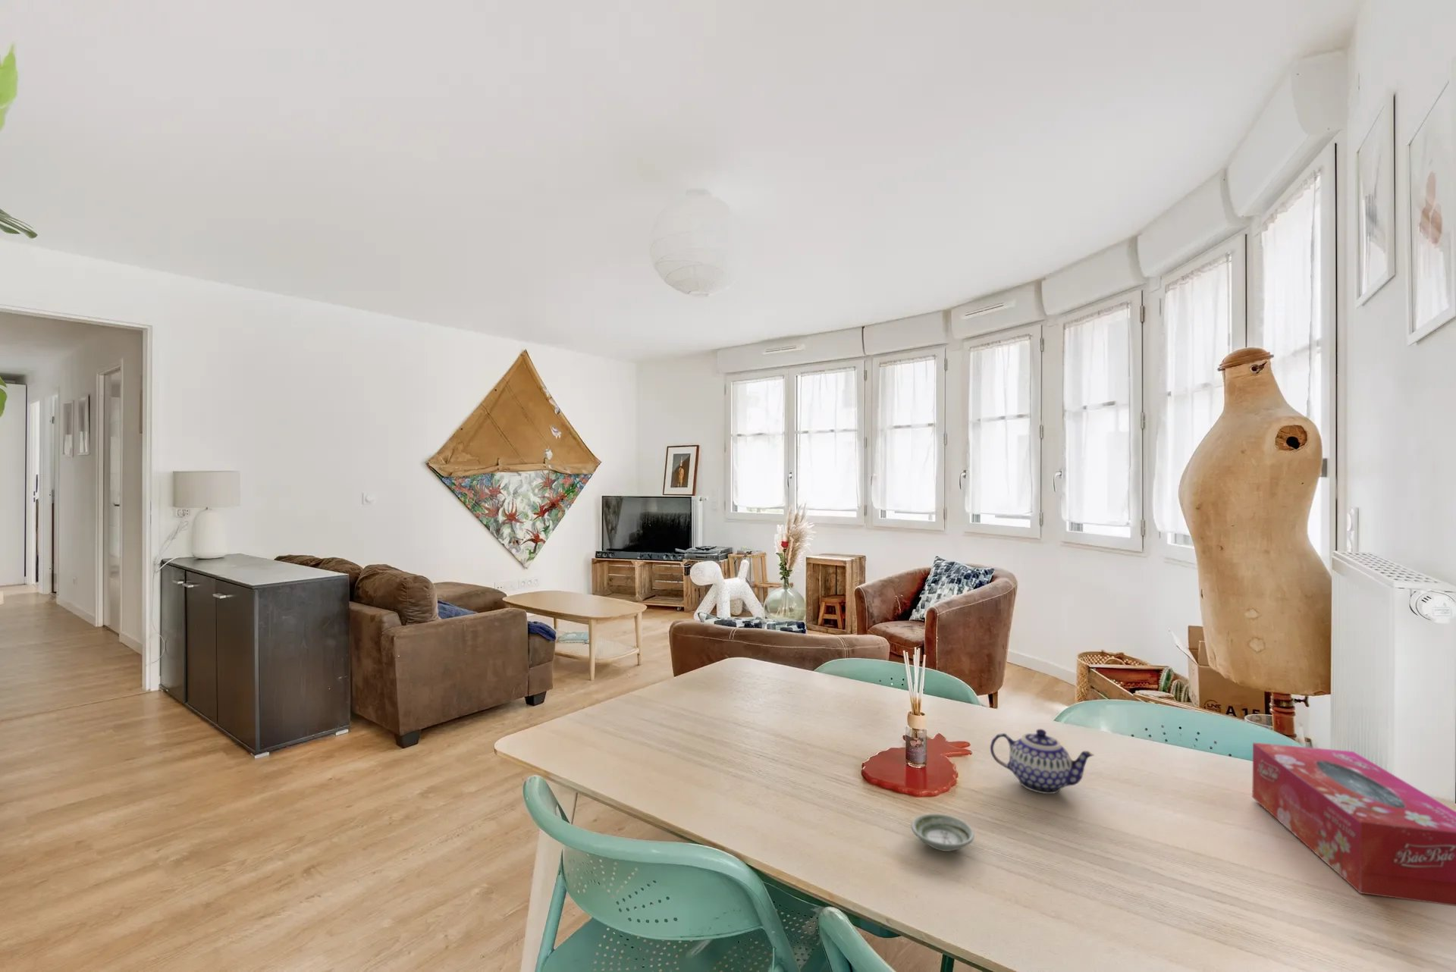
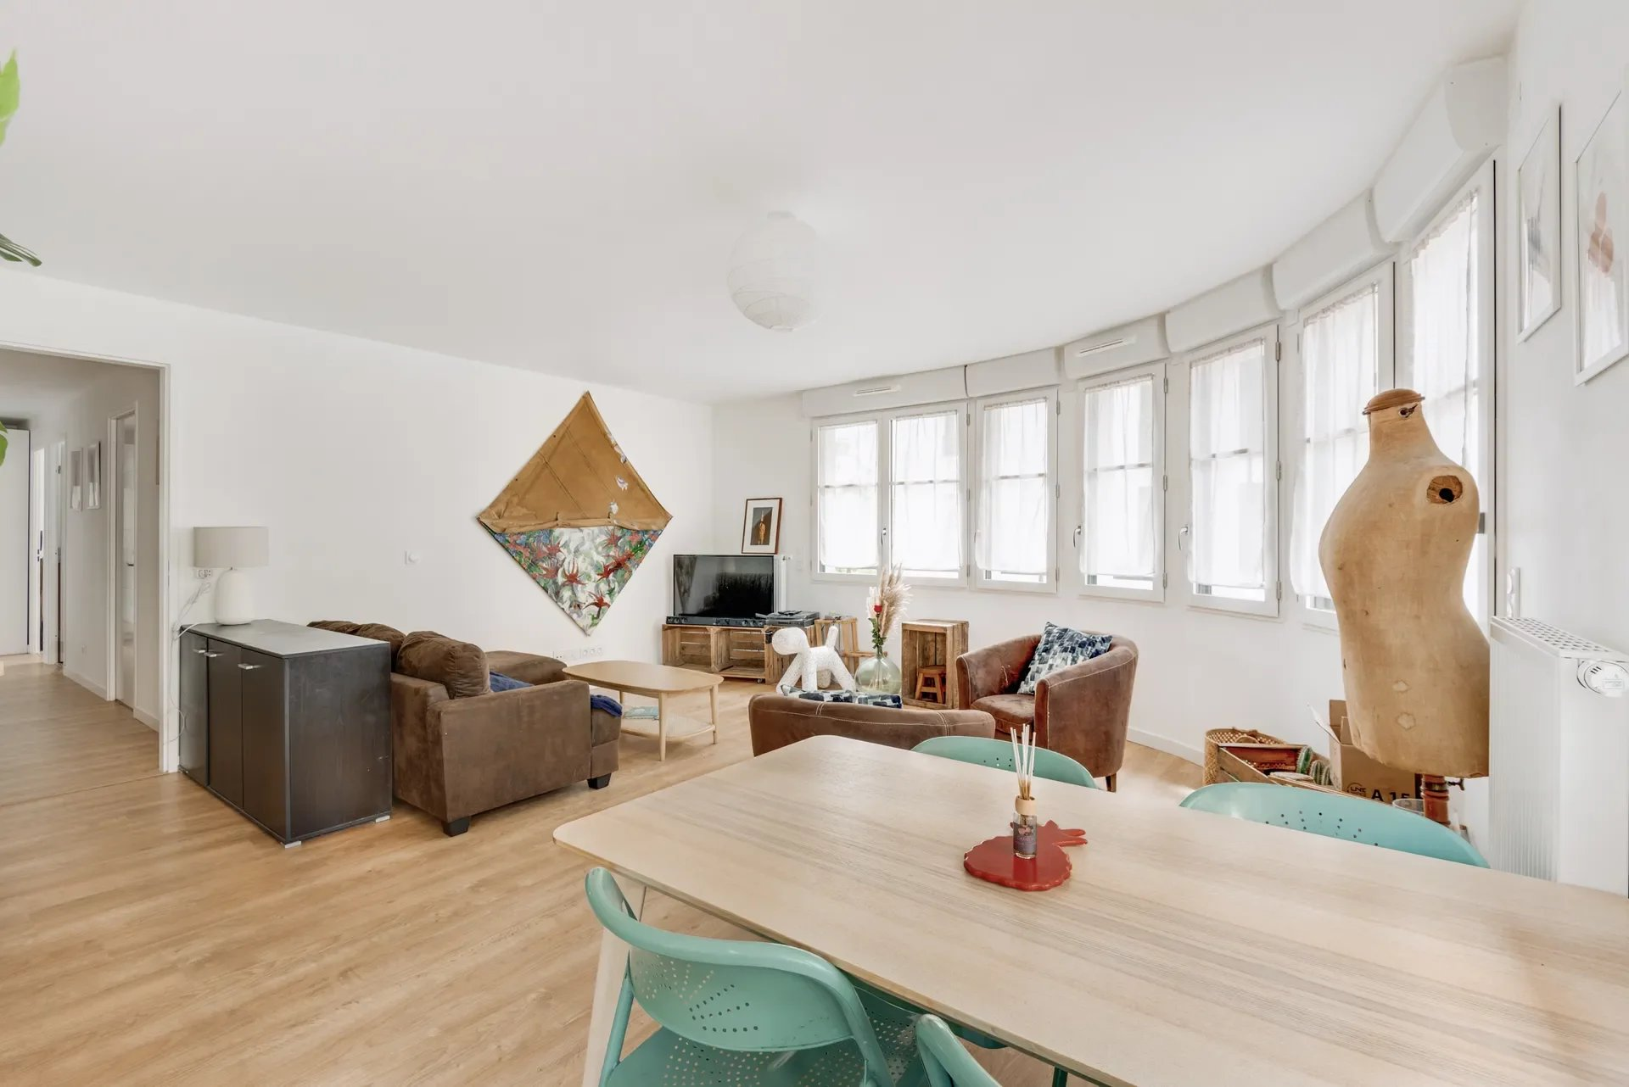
- teapot [989,729,1095,794]
- saucer [910,813,975,853]
- tissue box [1251,742,1456,907]
